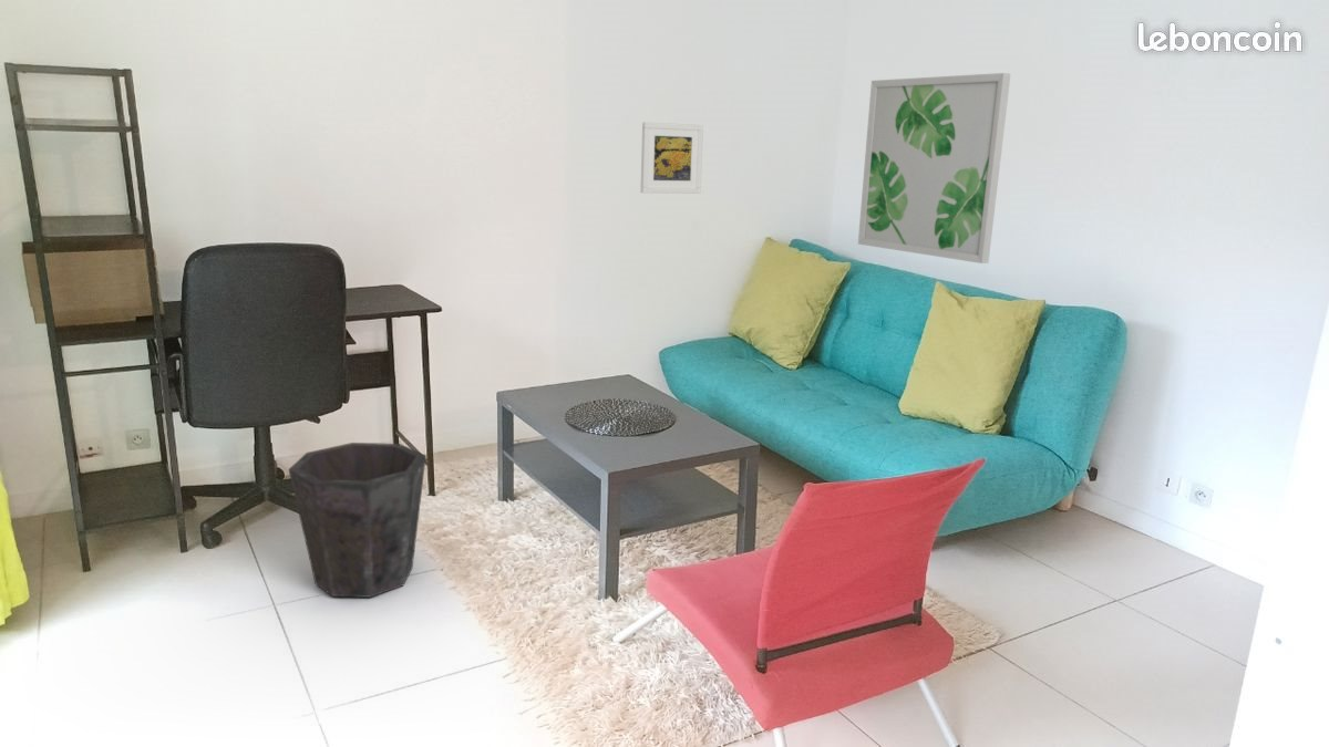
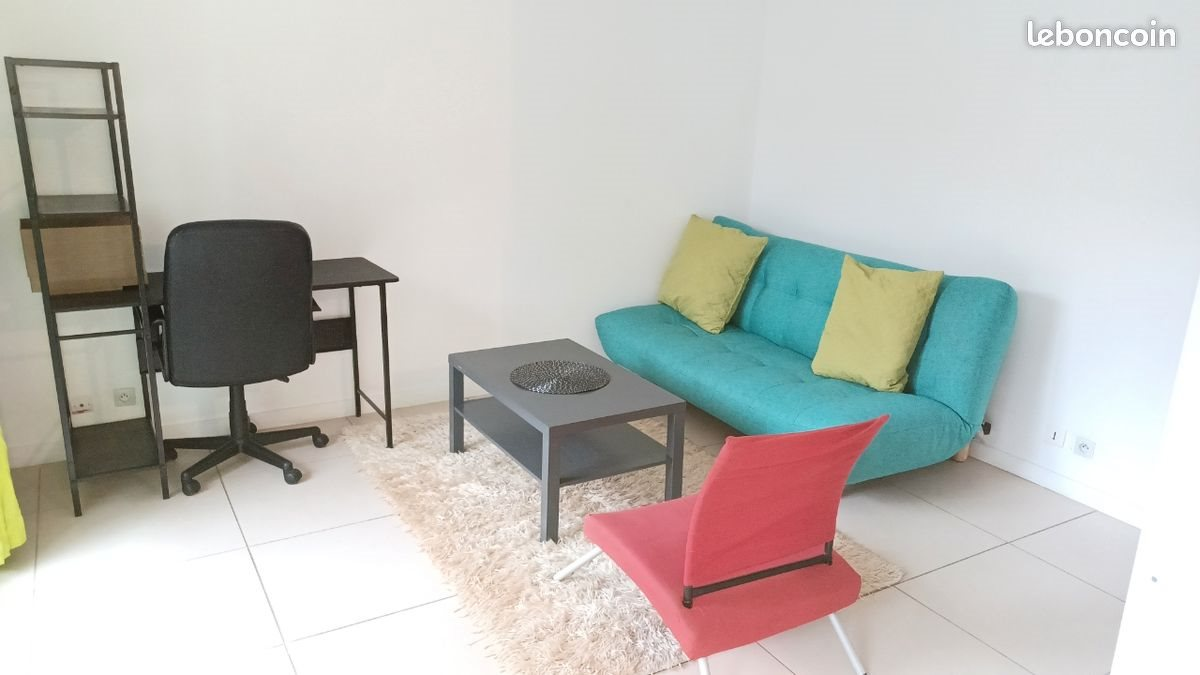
- waste bin [288,442,427,599]
- wall art [857,72,1011,264]
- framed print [640,121,704,195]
